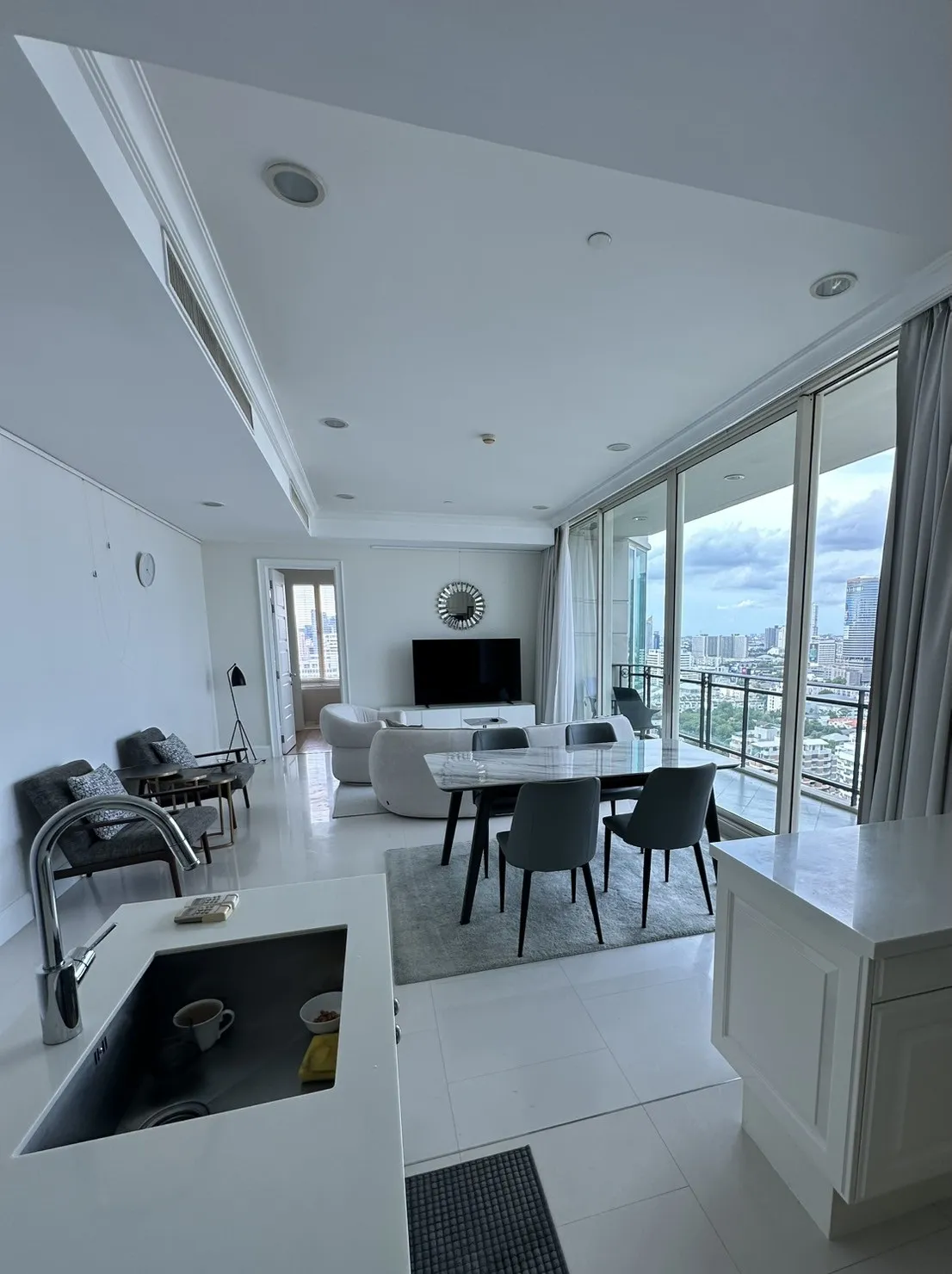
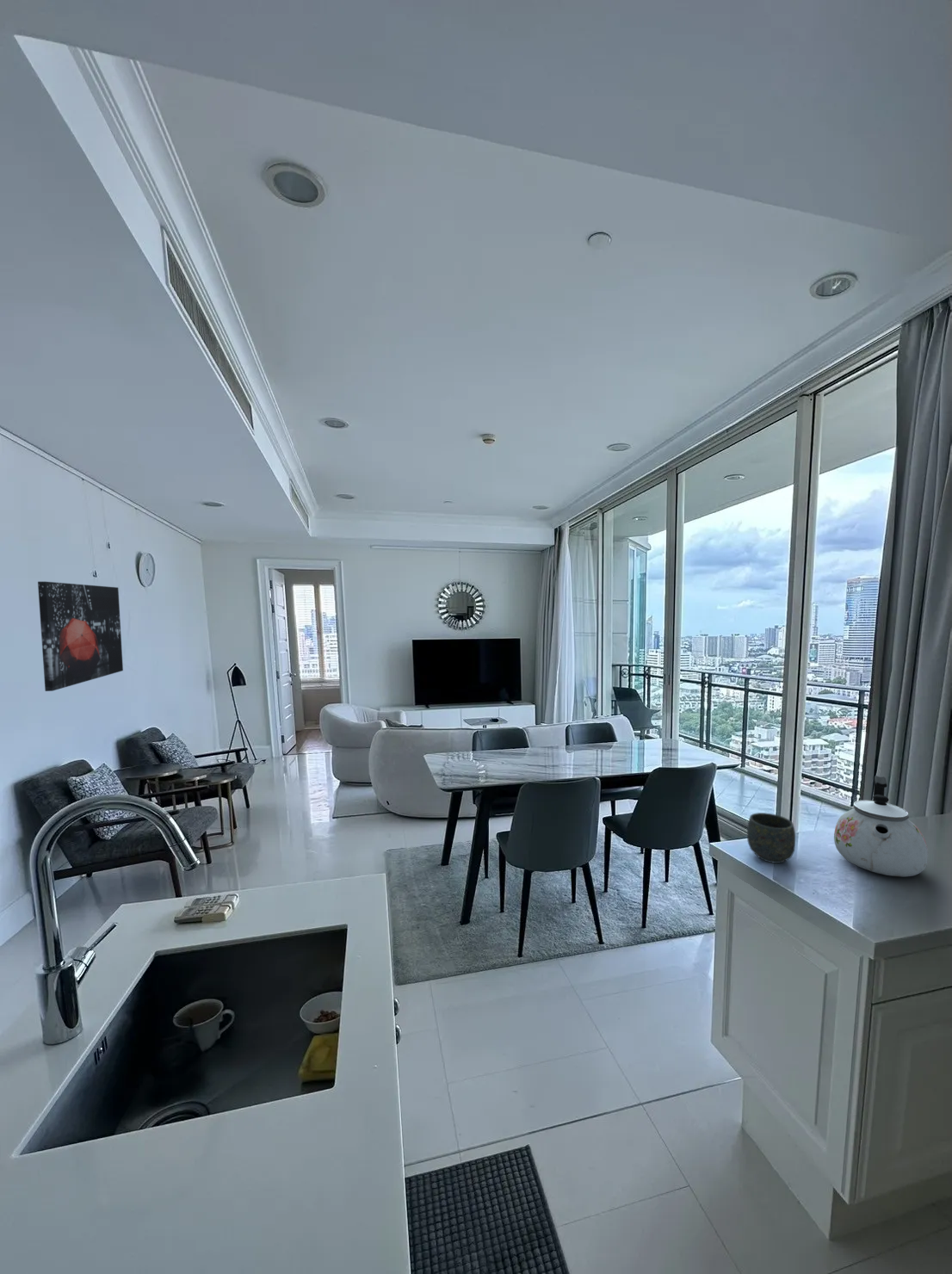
+ wall art [37,581,124,692]
+ kettle [833,775,929,877]
+ mug [746,812,796,864]
